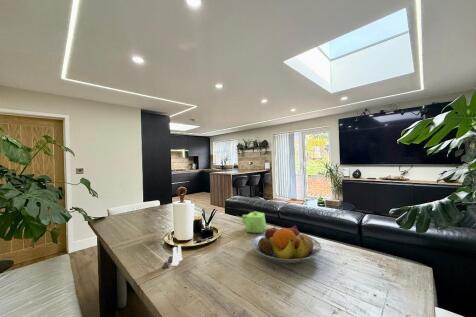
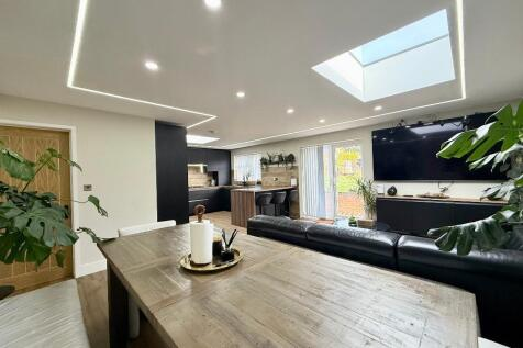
- salt and pepper shaker set [161,244,184,269]
- fruit bowl [250,224,322,264]
- teapot [241,211,267,234]
